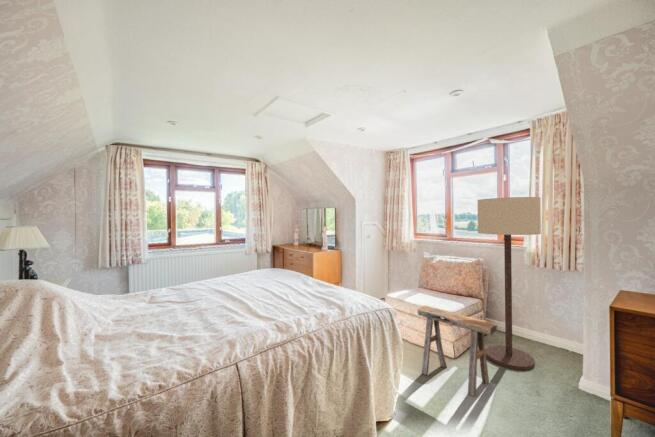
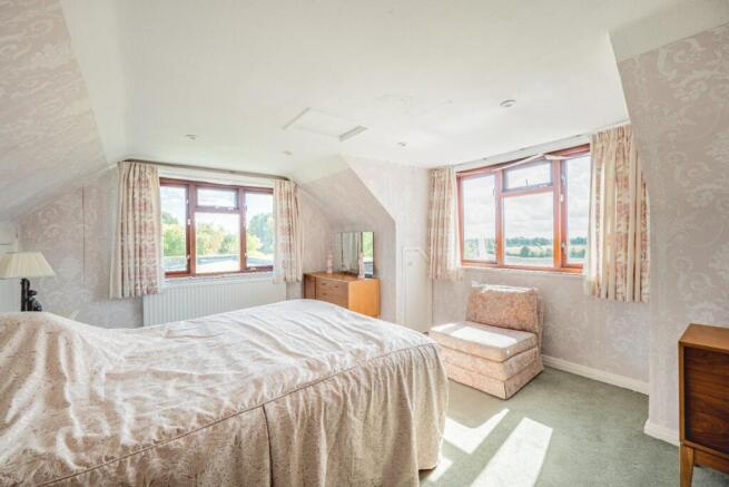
- stool [416,305,498,397]
- floor lamp [477,196,542,371]
